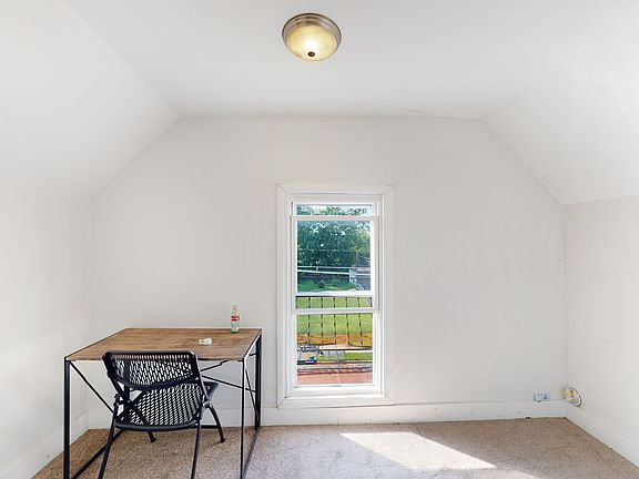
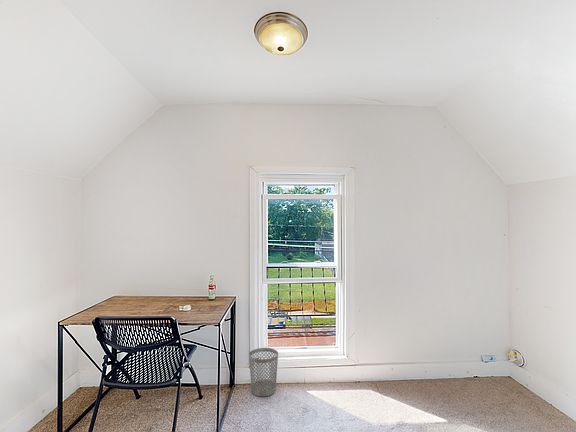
+ wastebasket [248,347,279,397]
